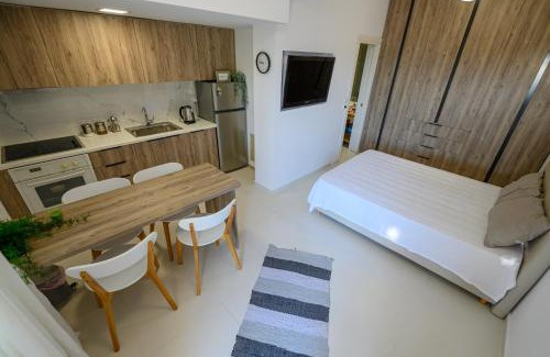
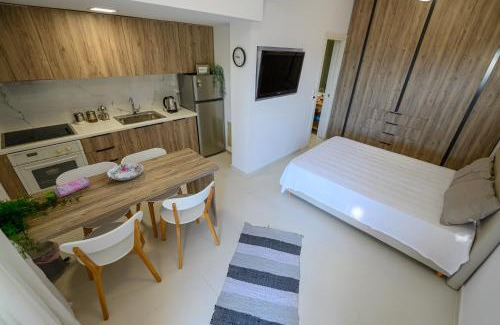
+ pencil case [52,175,91,198]
+ decorative bowl [106,162,144,181]
